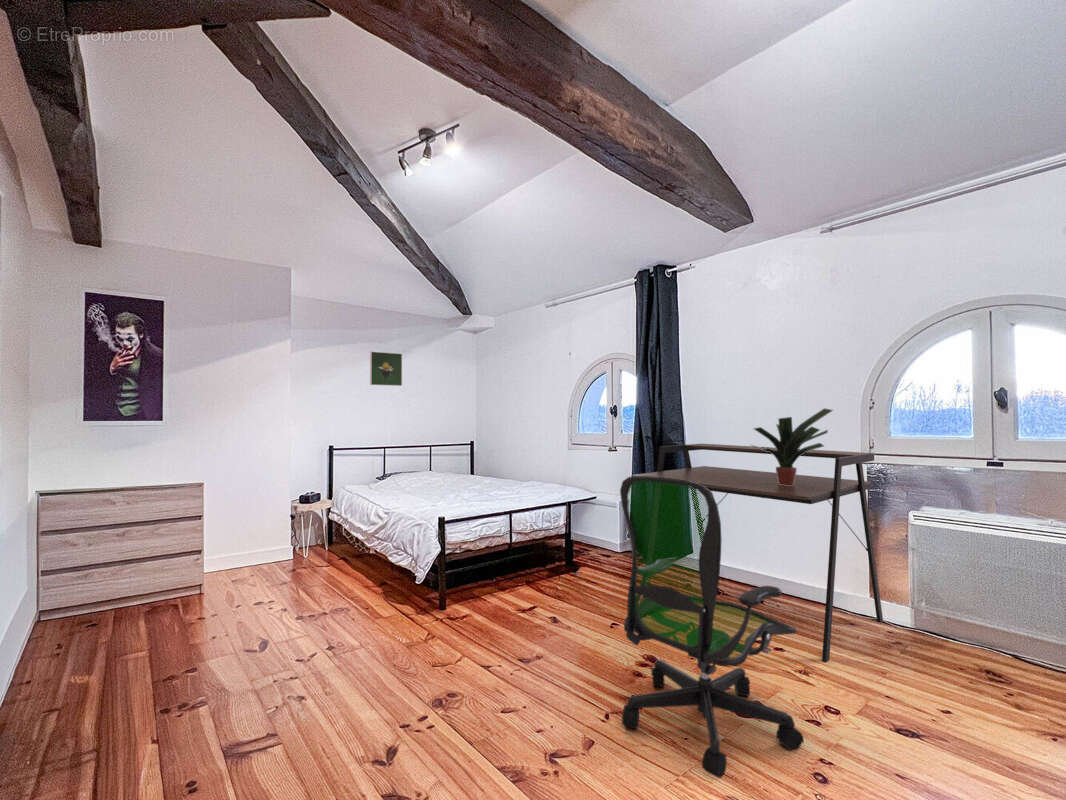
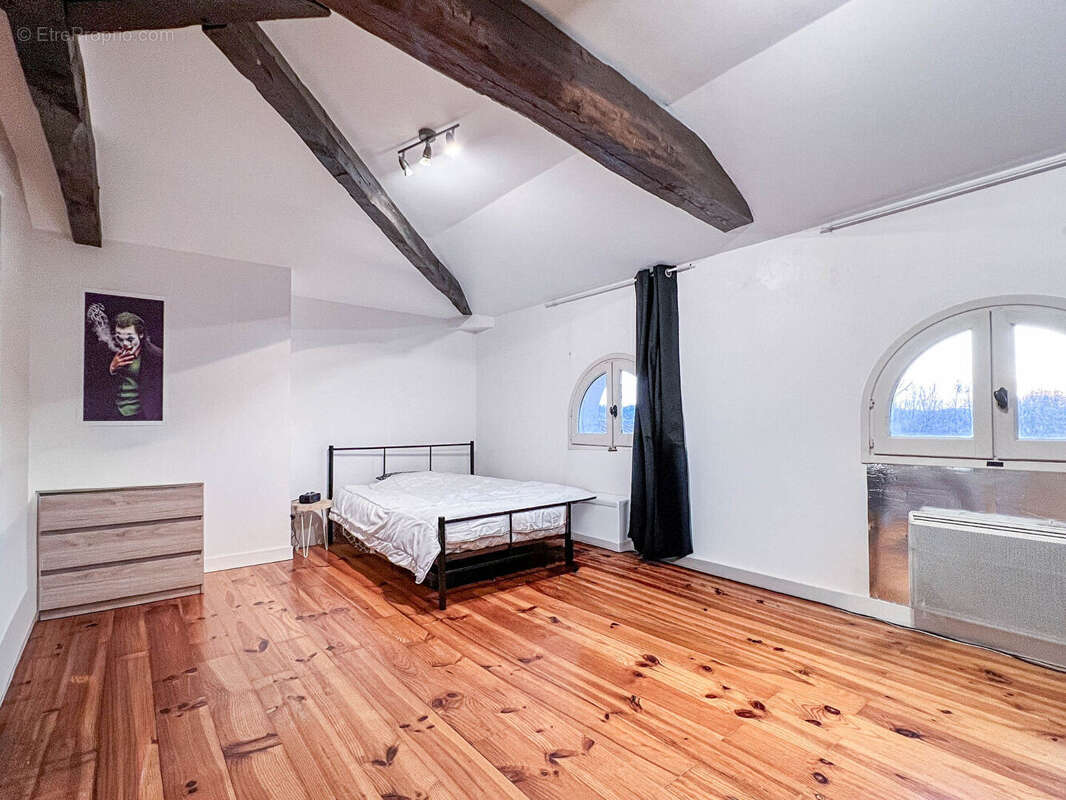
- potted plant [748,407,834,486]
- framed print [369,351,403,387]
- desk [631,443,884,664]
- office chair [619,475,805,779]
